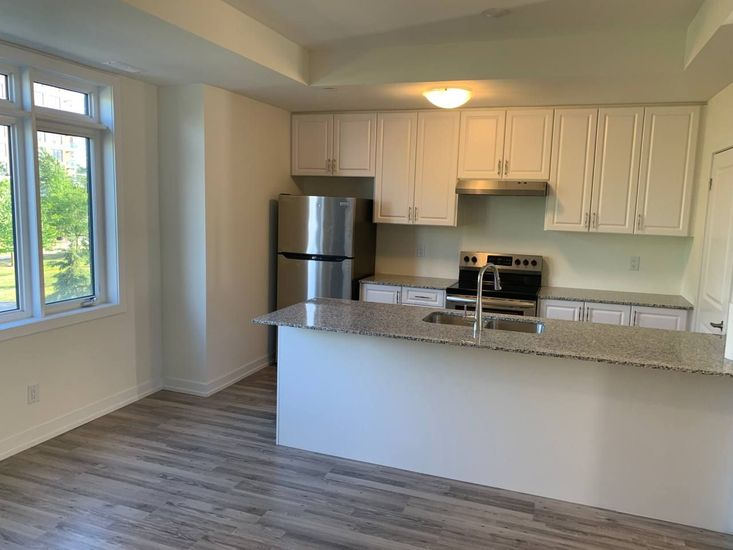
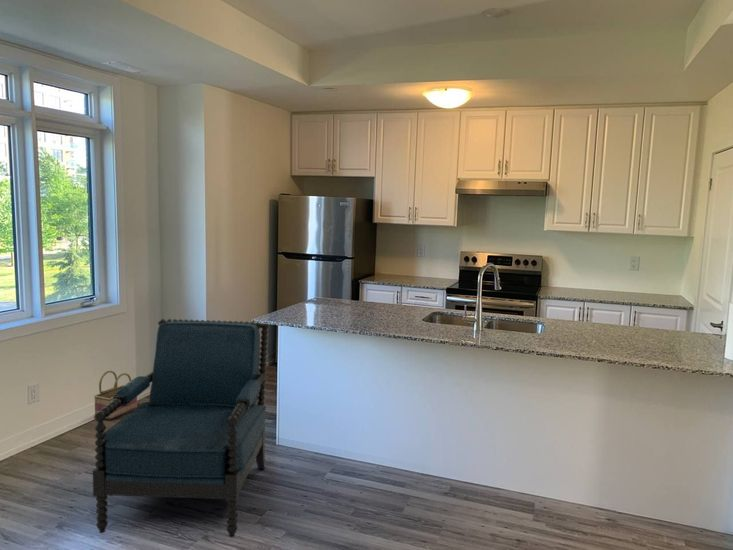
+ basket [93,370,138,421]
+ chair [92,318,270,538]
